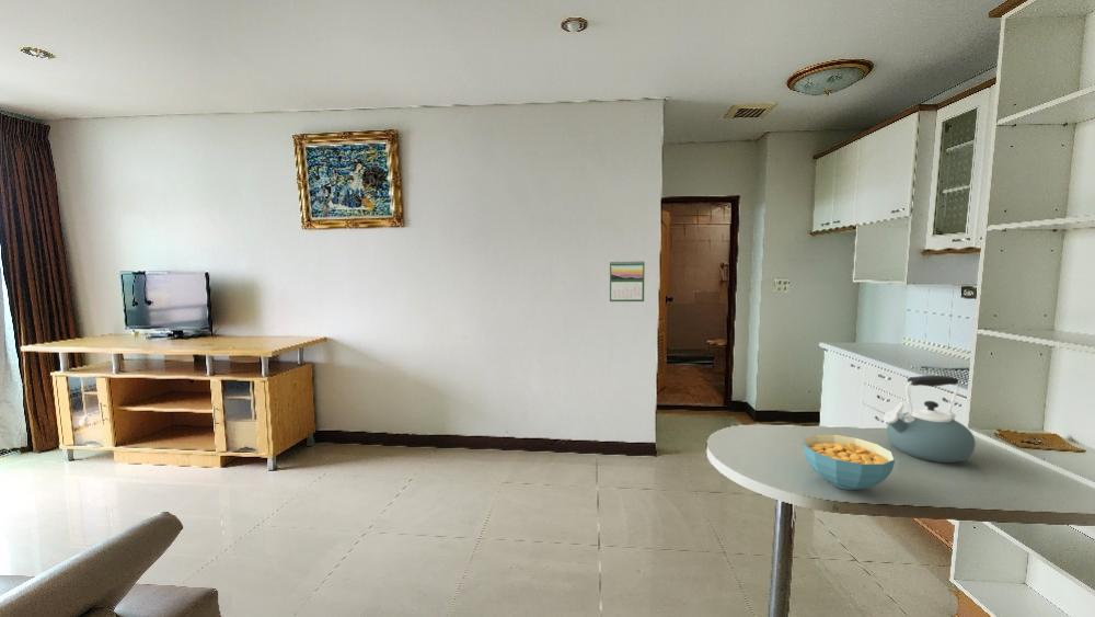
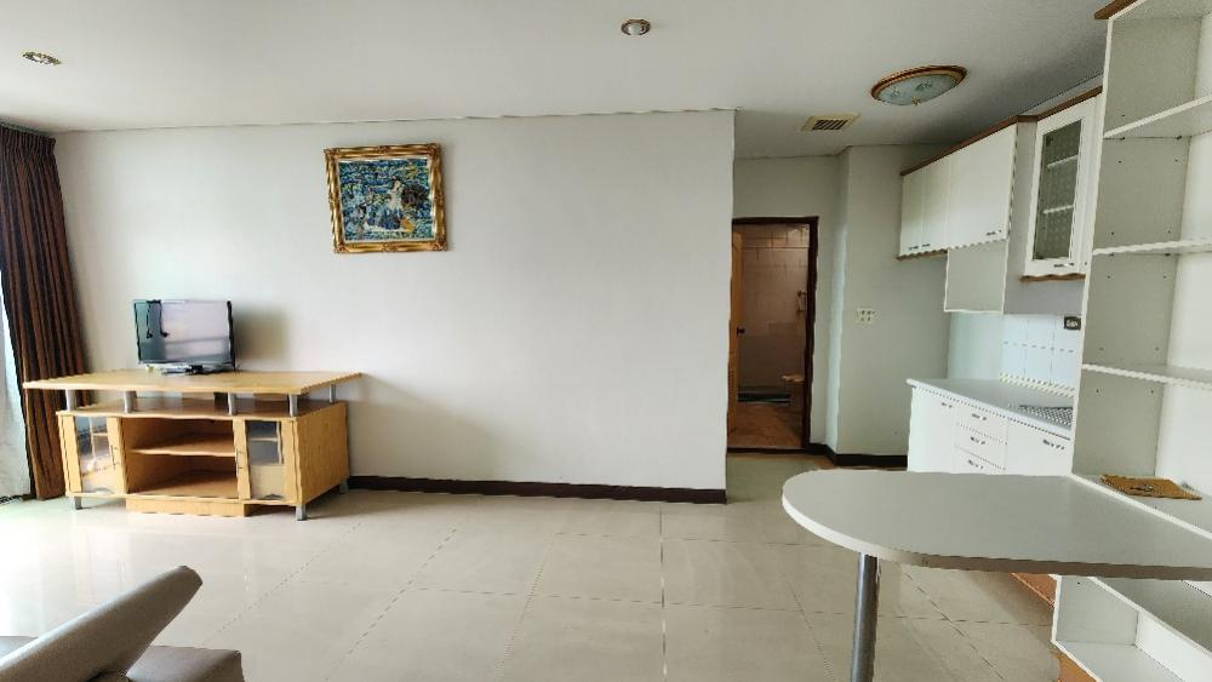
- kettle [883,375,977,464]
- calendar [609,259,646,302]
- cereal bowl [803,434,896,491]
